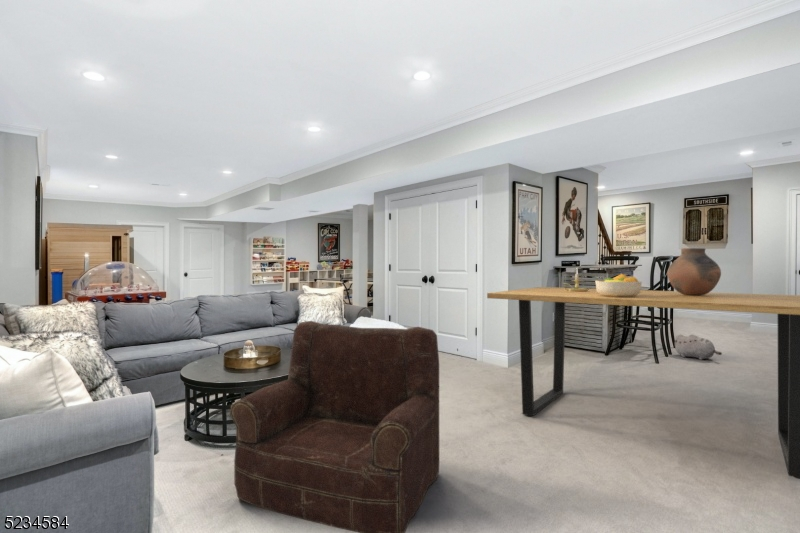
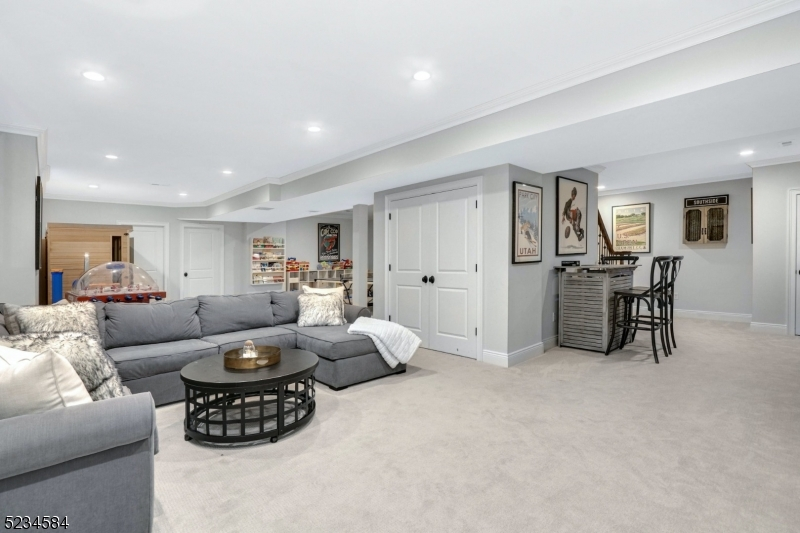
- vase [666,247,722,295]
- candle holder [561,268,590,292]
- dining table [486,286,800,480]
- plush toy [673,333,723,361]
- armchair [229,320,440,533]
- fruit bowl [594,273,643,297]
